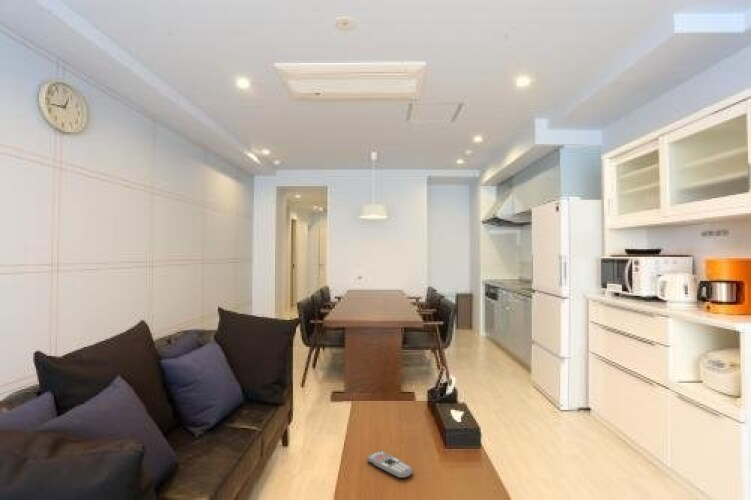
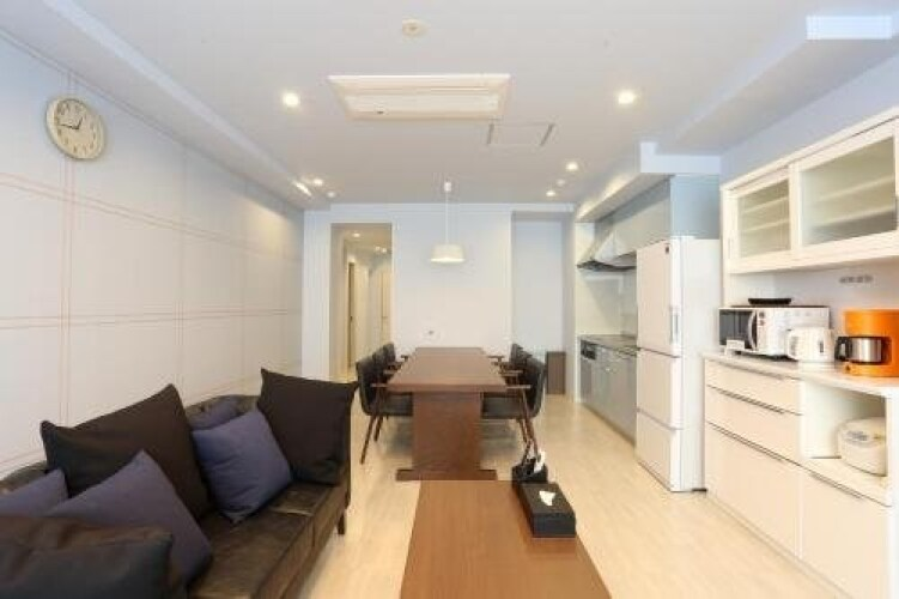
- remote control [366,450,414,479]
